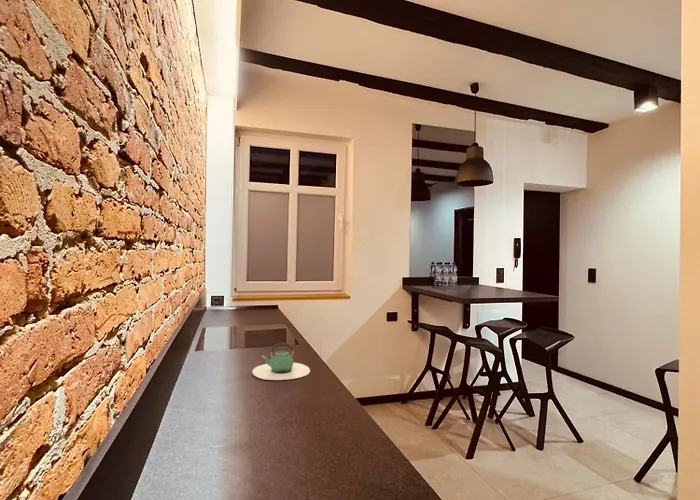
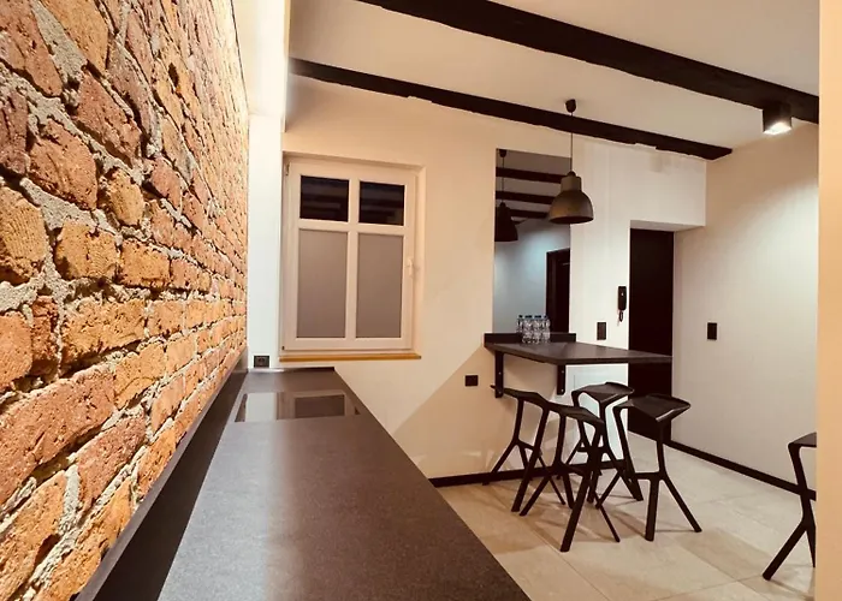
- teapot [251,341,311,381]
